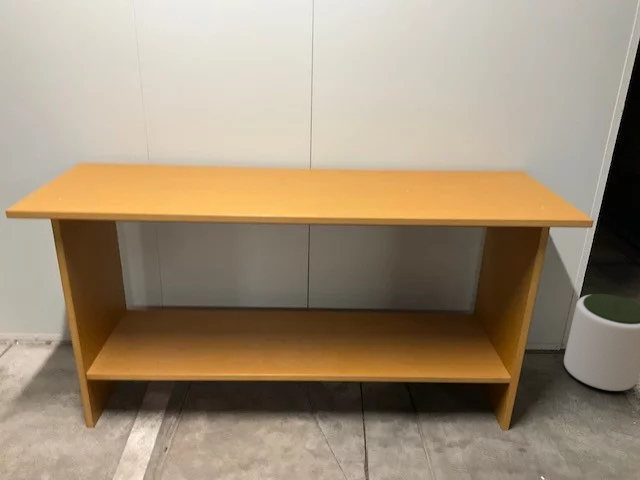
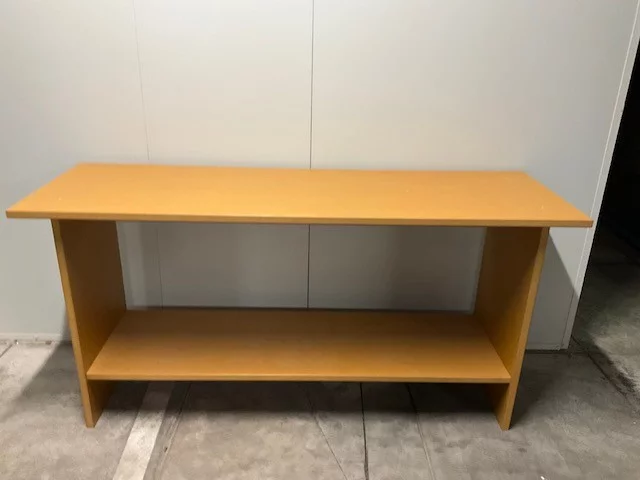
- plant pot [563,293,640,392]
